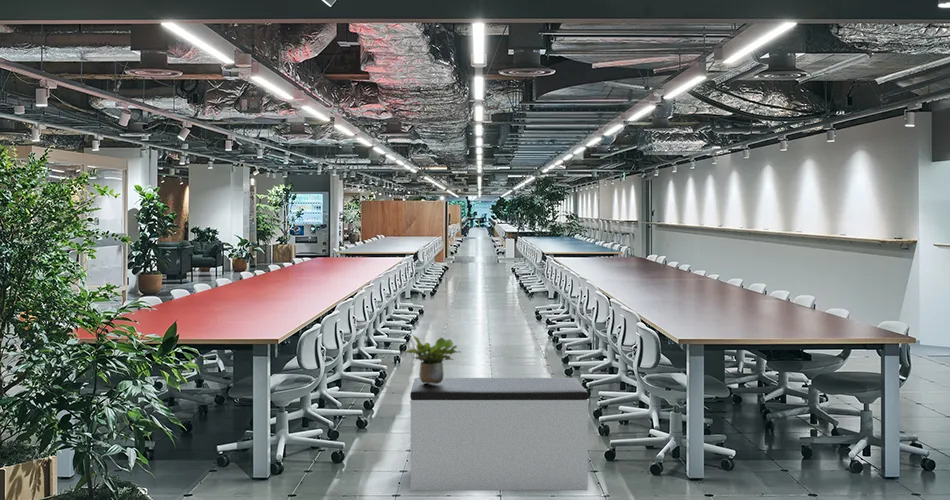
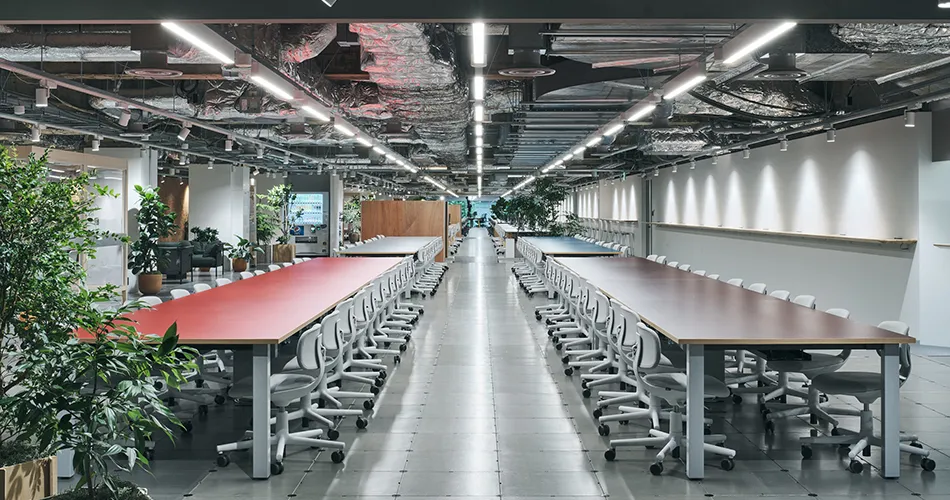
- bench [409,377,590,491]
- potted plant [404,334,462,384]
